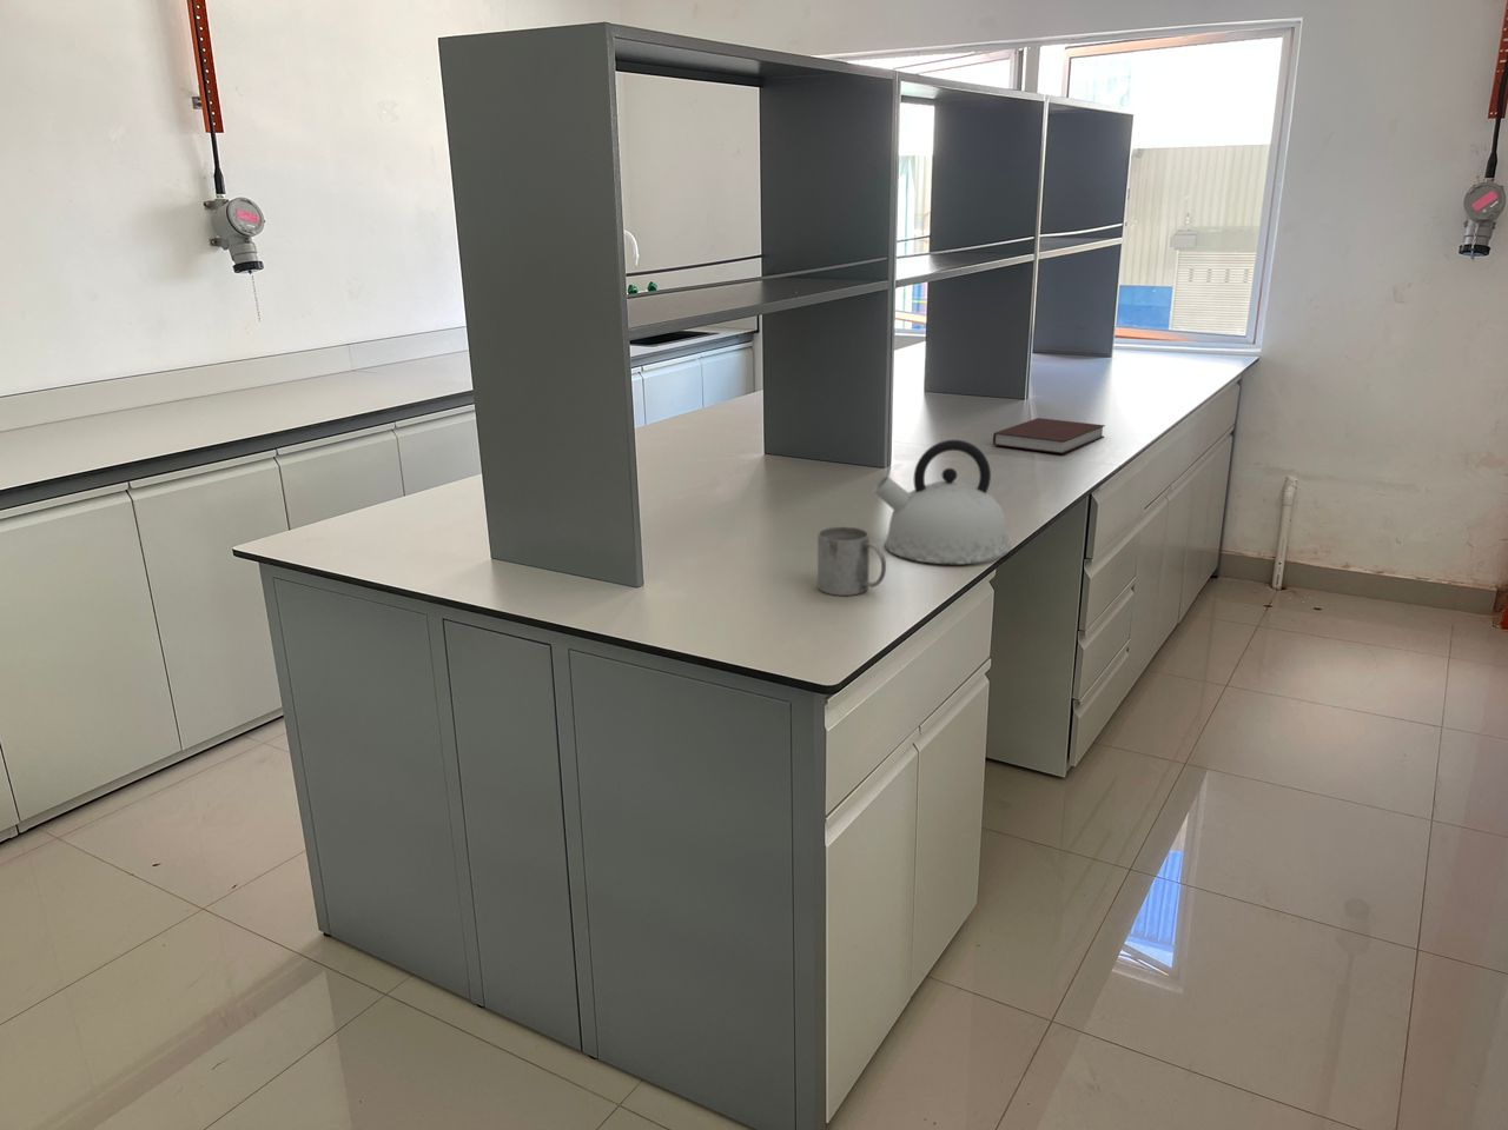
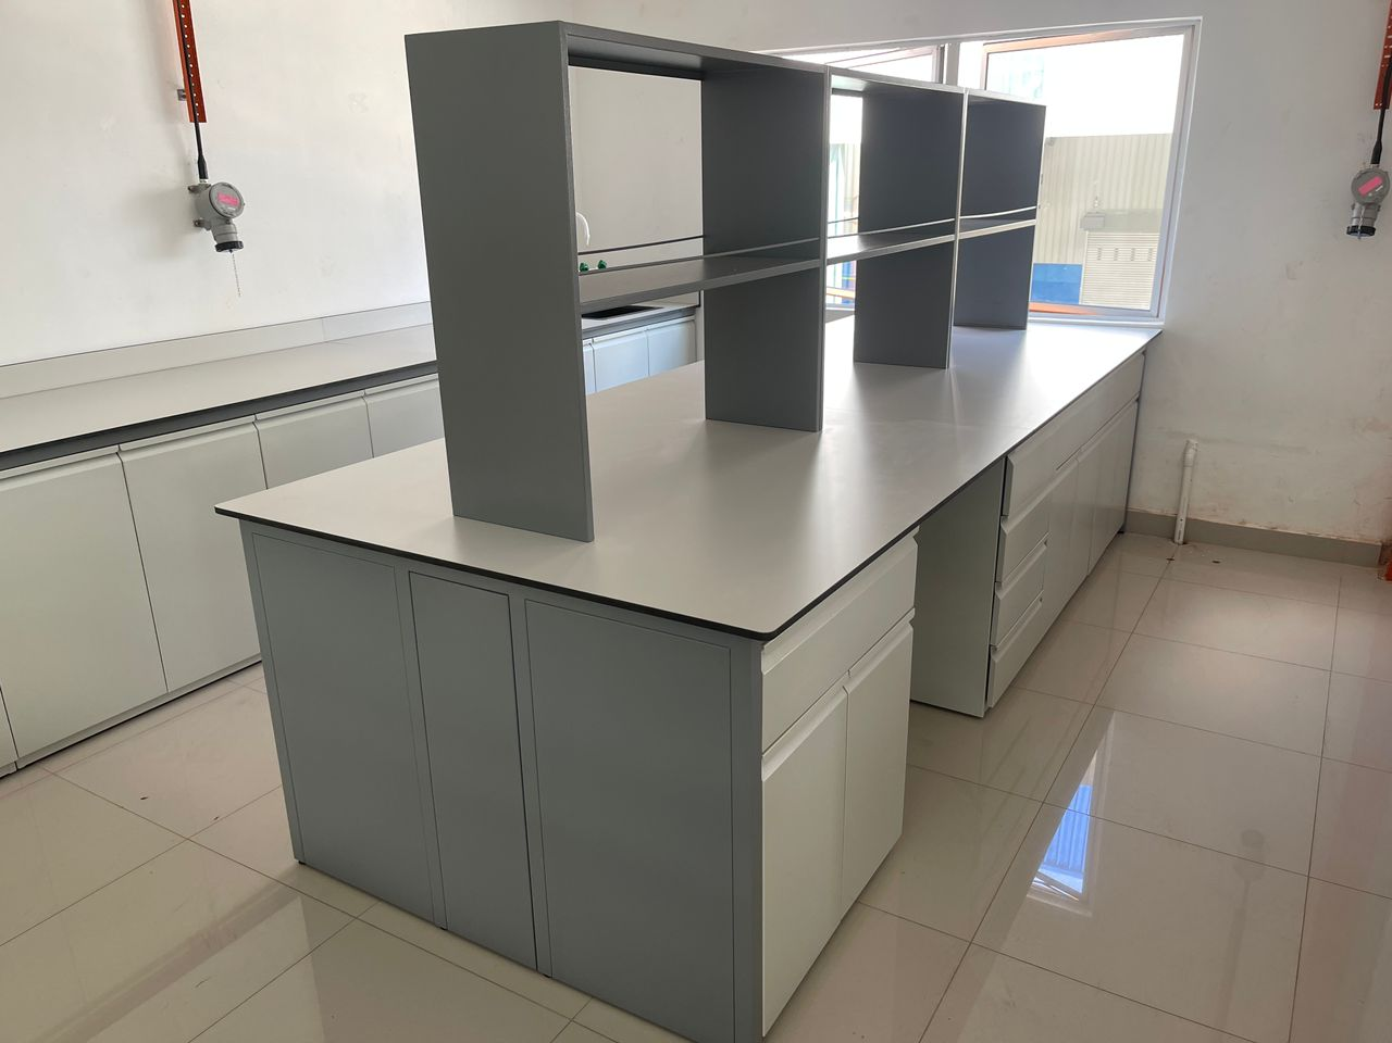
- kettle [872,439,1012,565]
- mug [817,526,887,597]
- notebook [991,417,1107,455]
